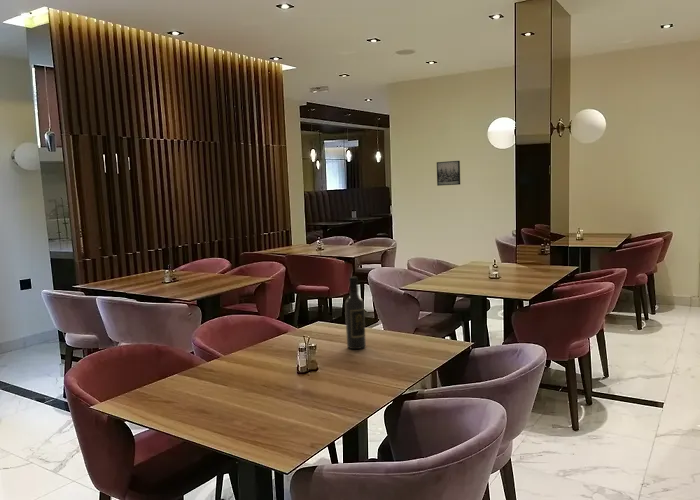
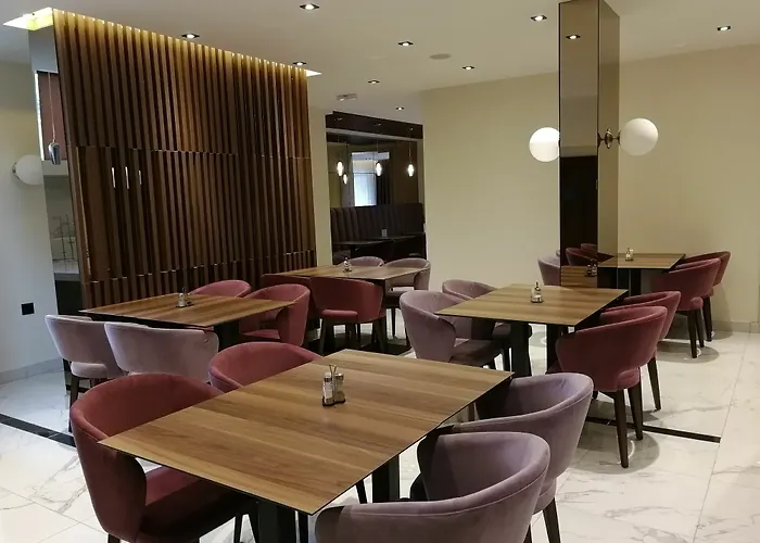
- wall art [436,160,461,187]
- wine bottle [344,276,367,350]
